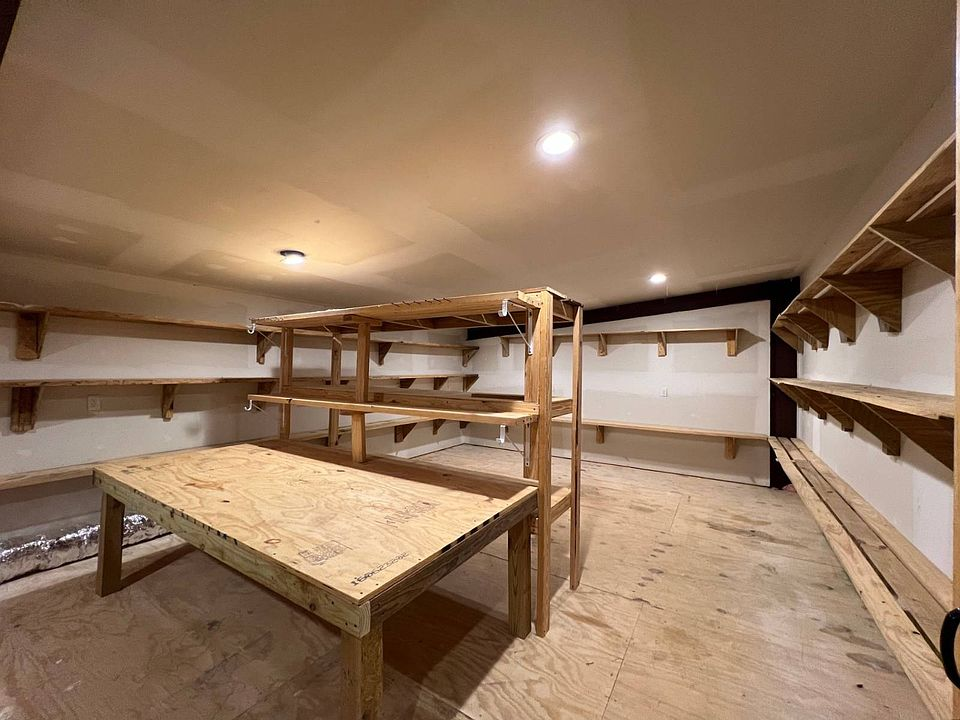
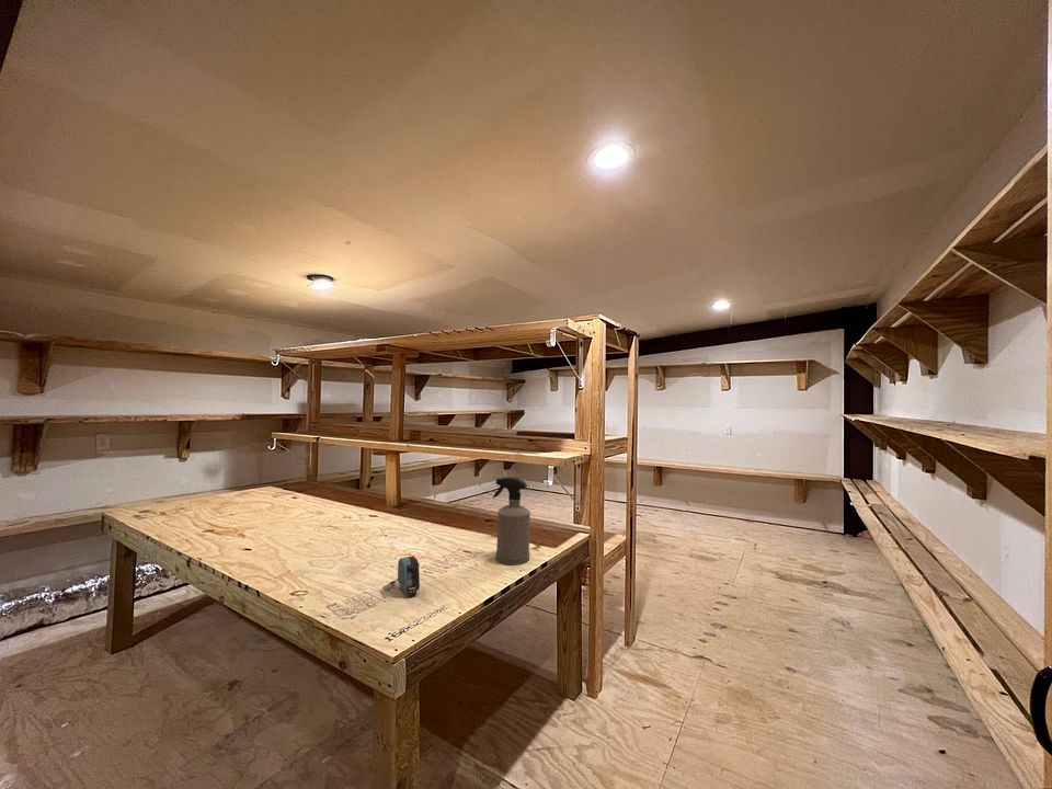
+ tape measure [381,556,421,599]
+ spray bottle [492,476,531,567]
